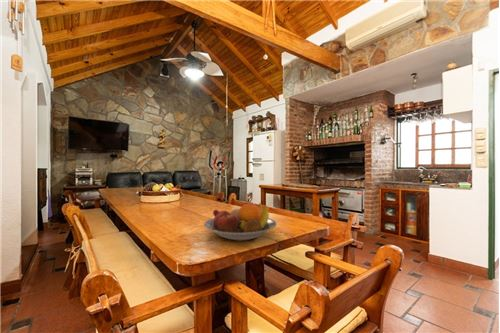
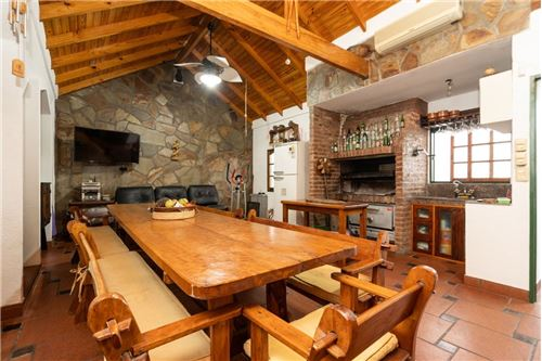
- fruit bowl [203,202,278,242]
